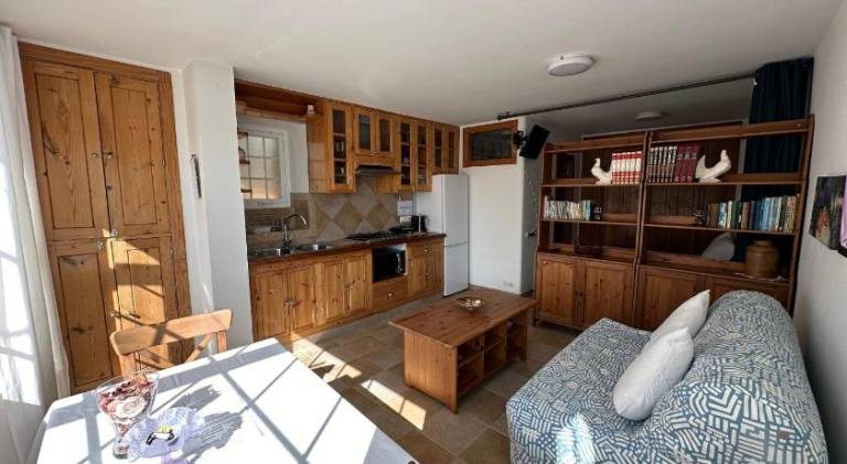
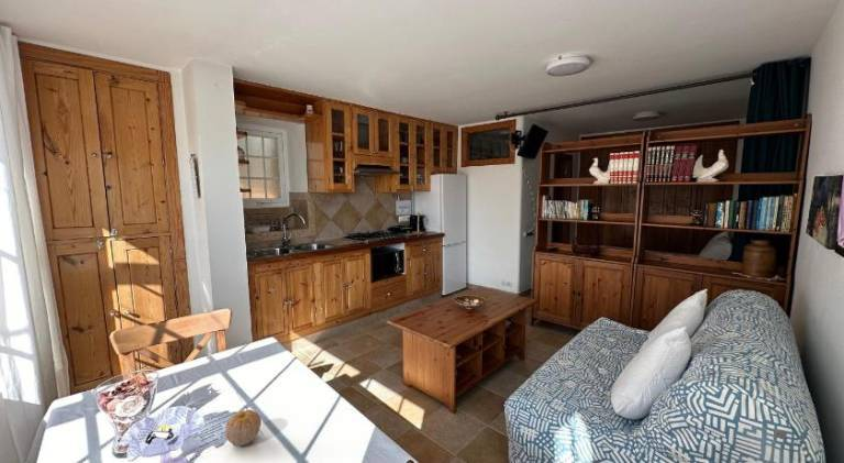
+ fruit [224,409,263,448]
